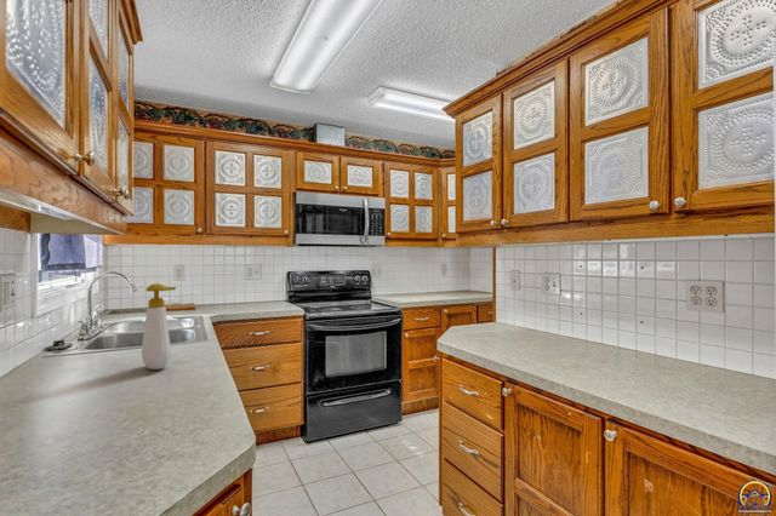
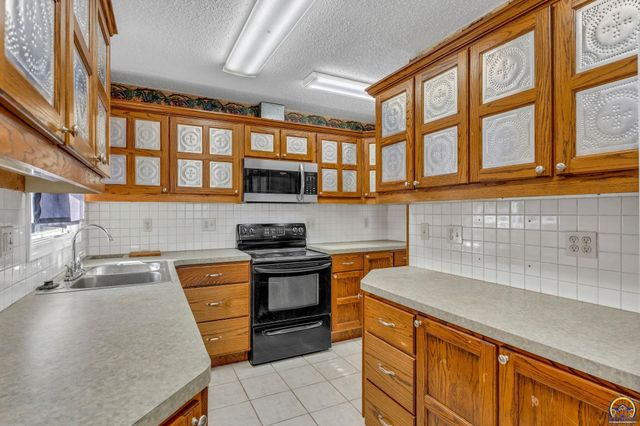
- soap bottle [141,282,177,371]
